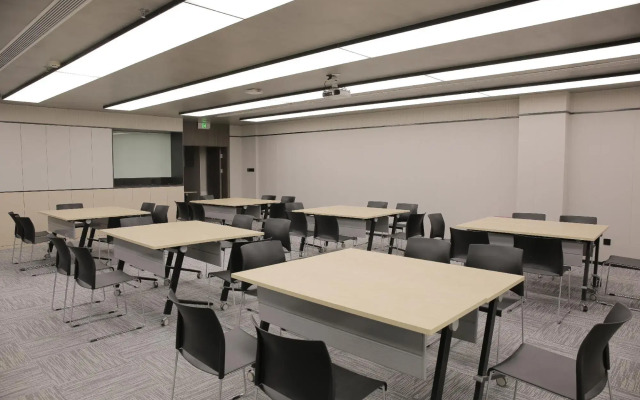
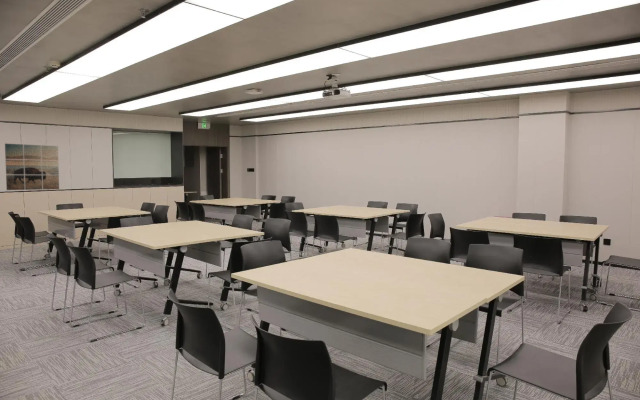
+ wall art [4,143,60,191]
